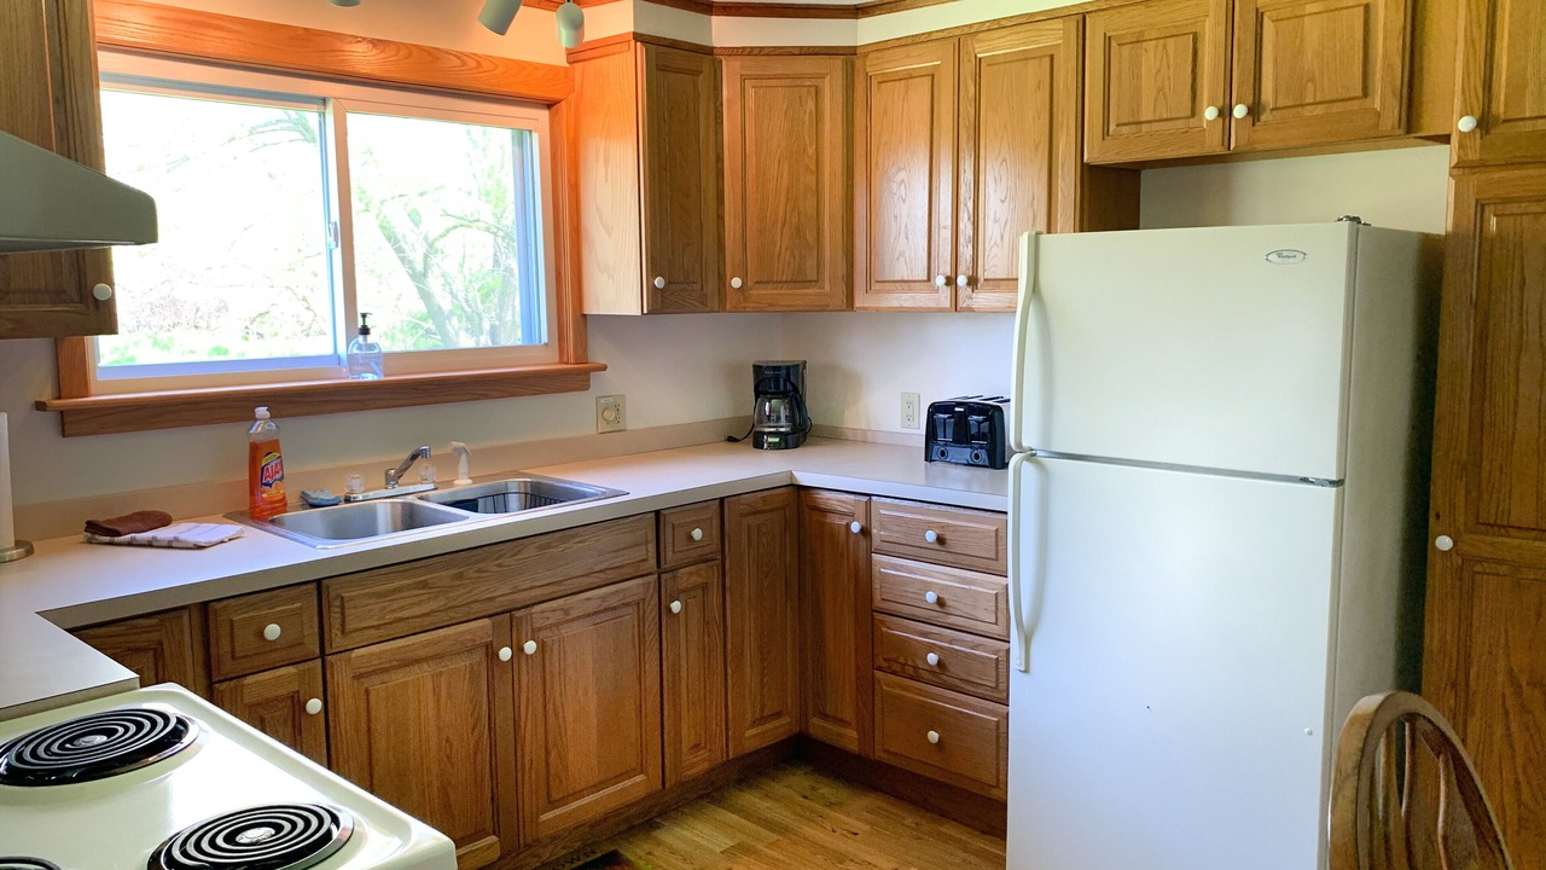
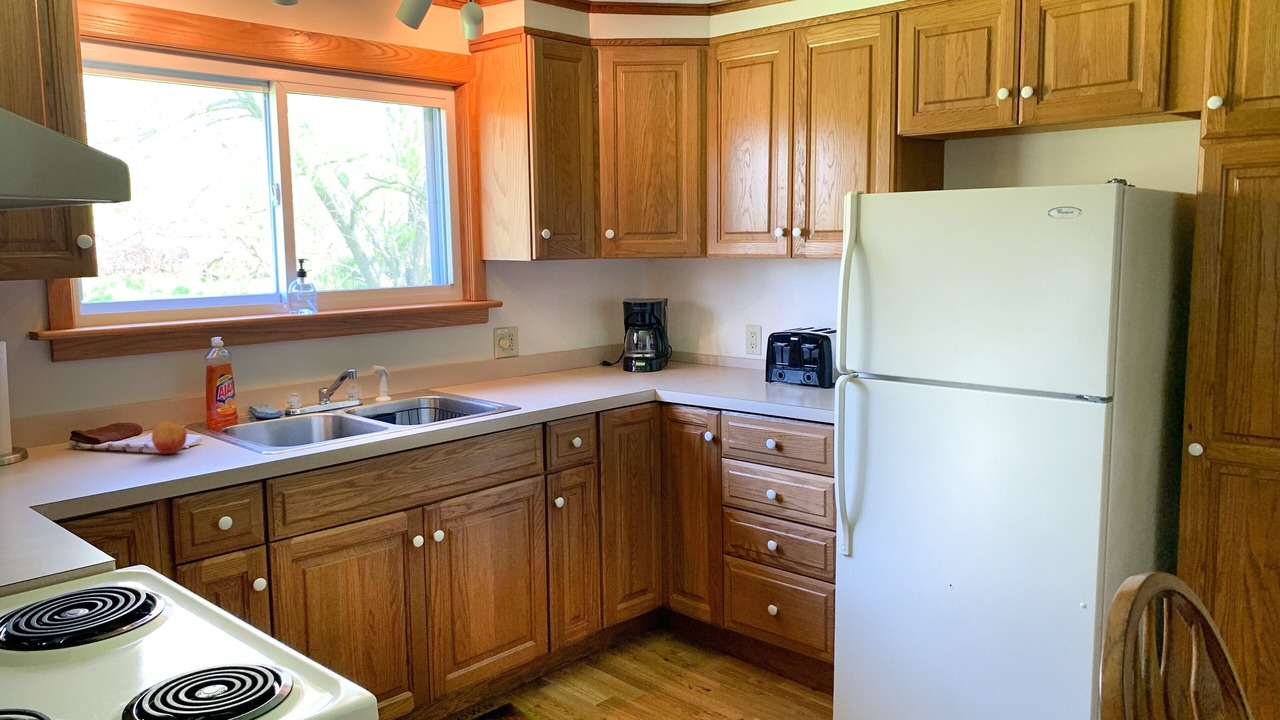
+ fruit [151,419,188,455]
